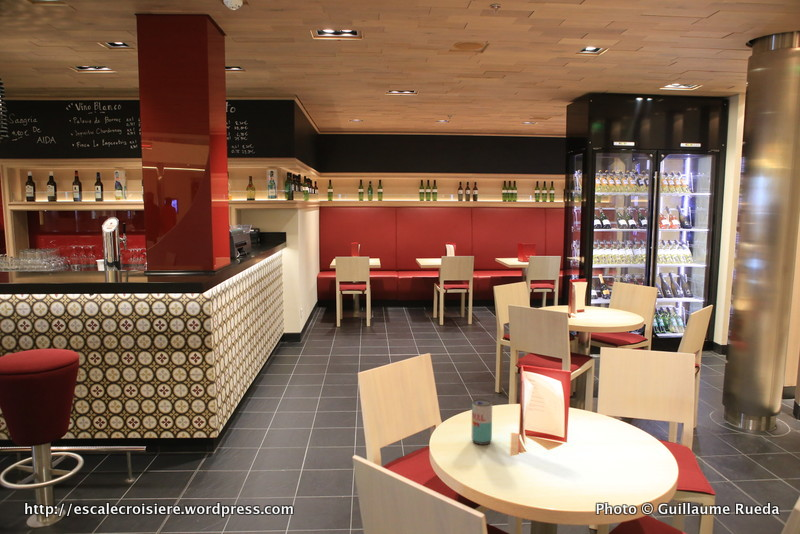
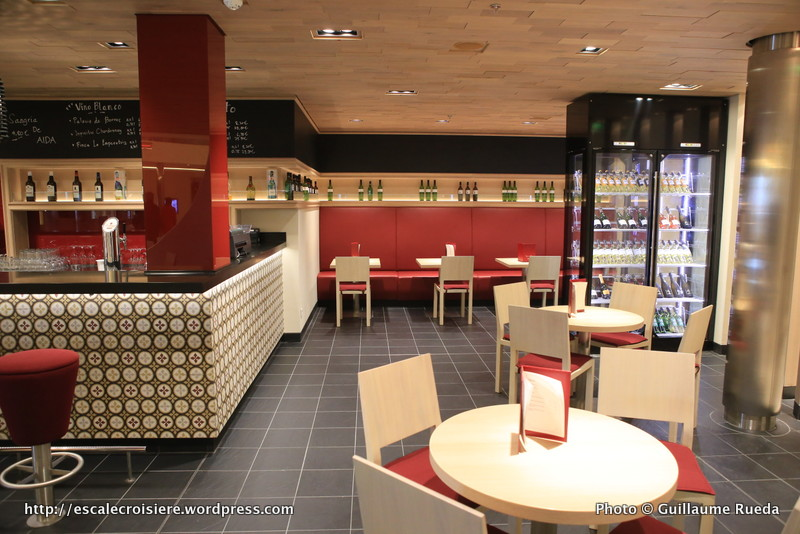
- beverage can [471,398,493,446]
